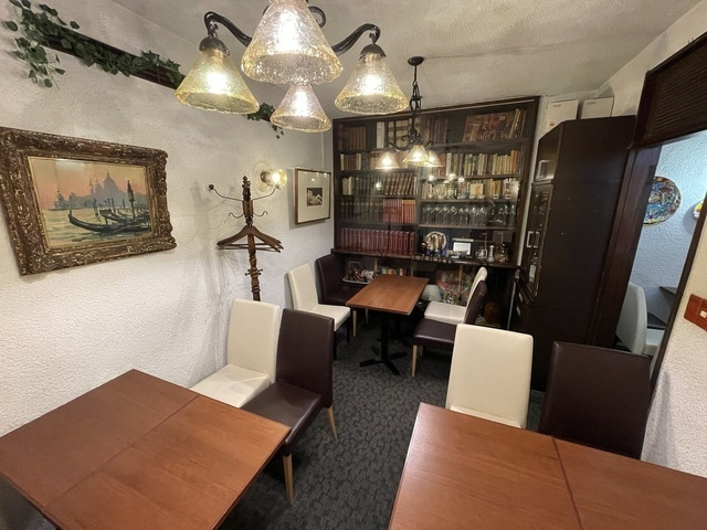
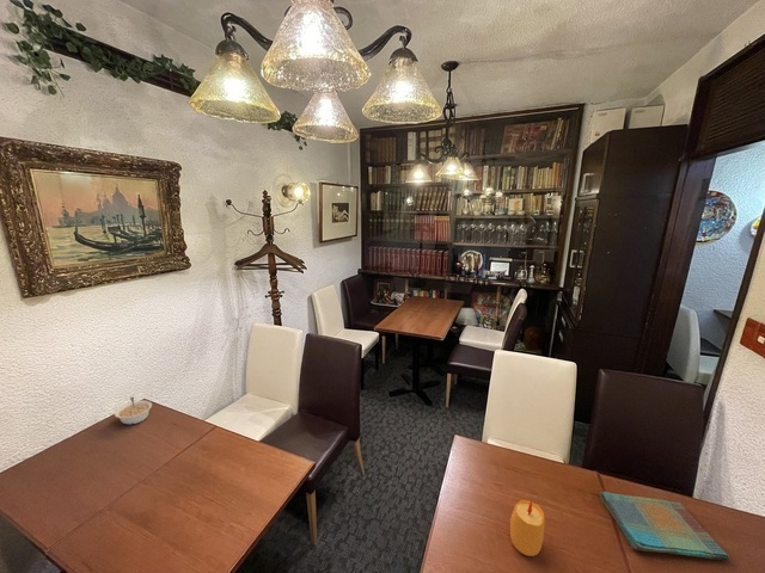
+ legume [114,395,153,426]
+ dish towel [599,491,730,562]
+ candle [509,498,545,557]
